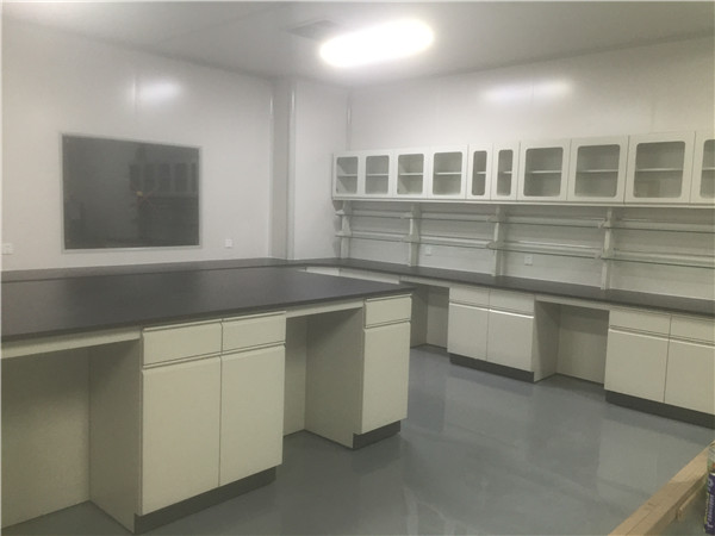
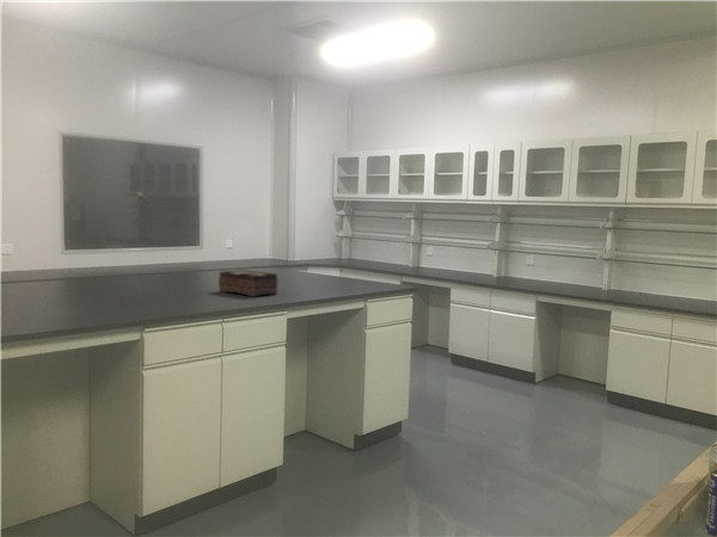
+ tissue box [217,268,278,297]
